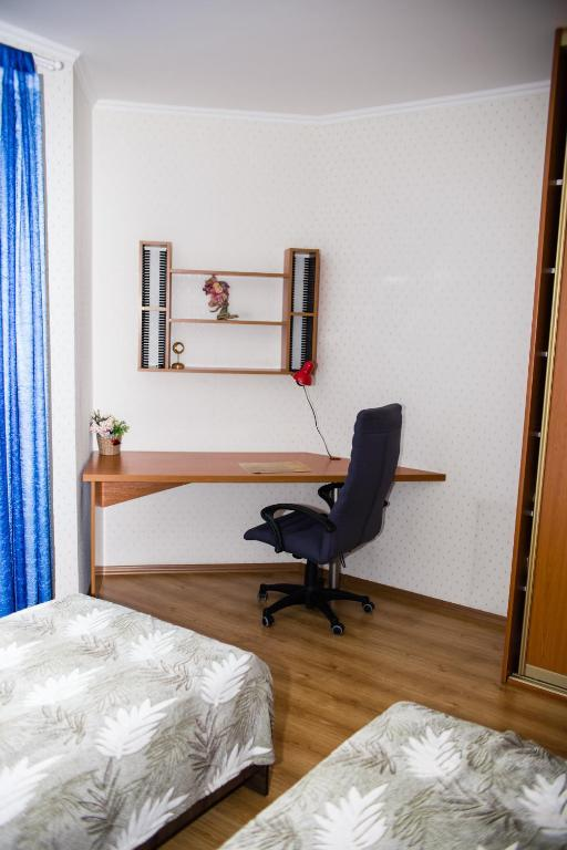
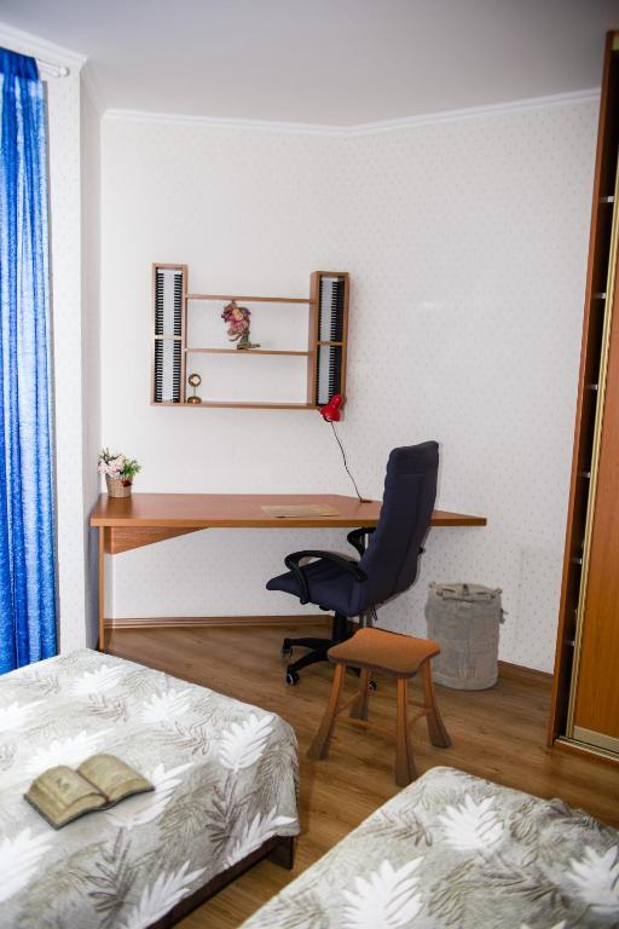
+ diary [22,751,157,831]
+ laundry hamper [423,579,510,692]
+ stool [305,627,452,790]
